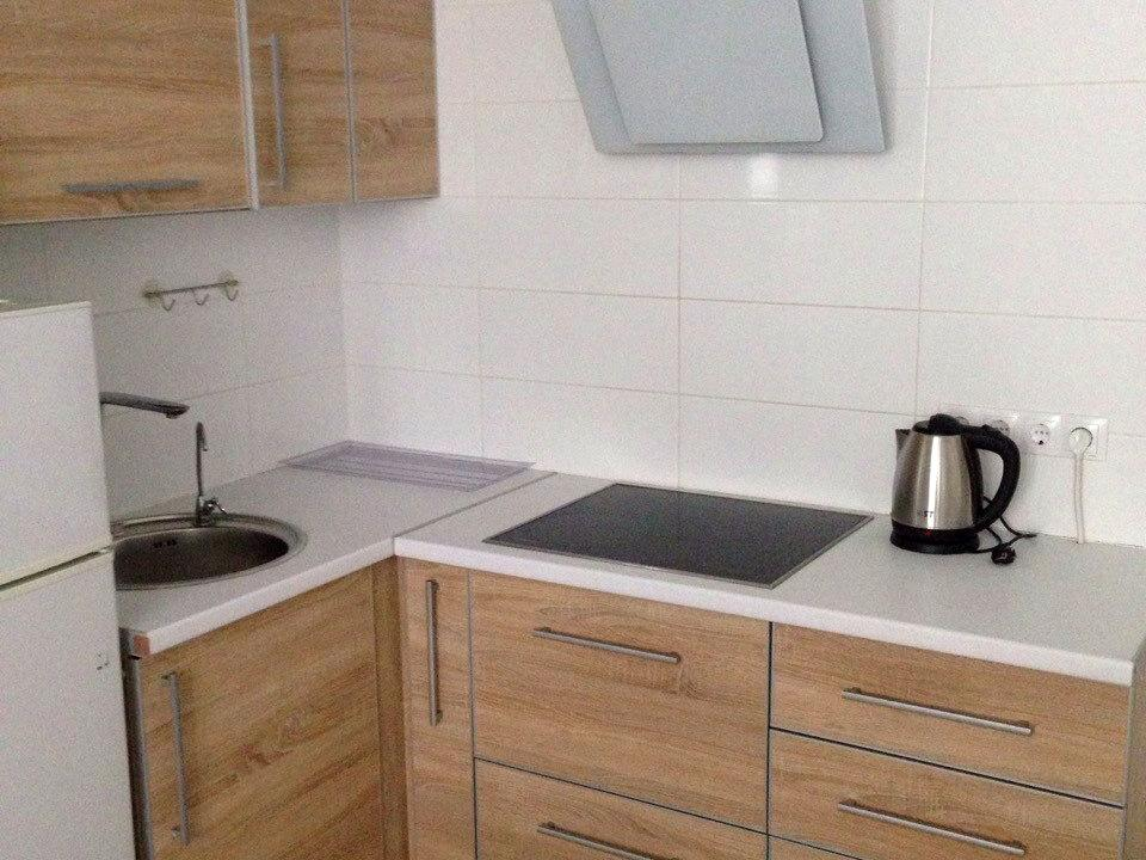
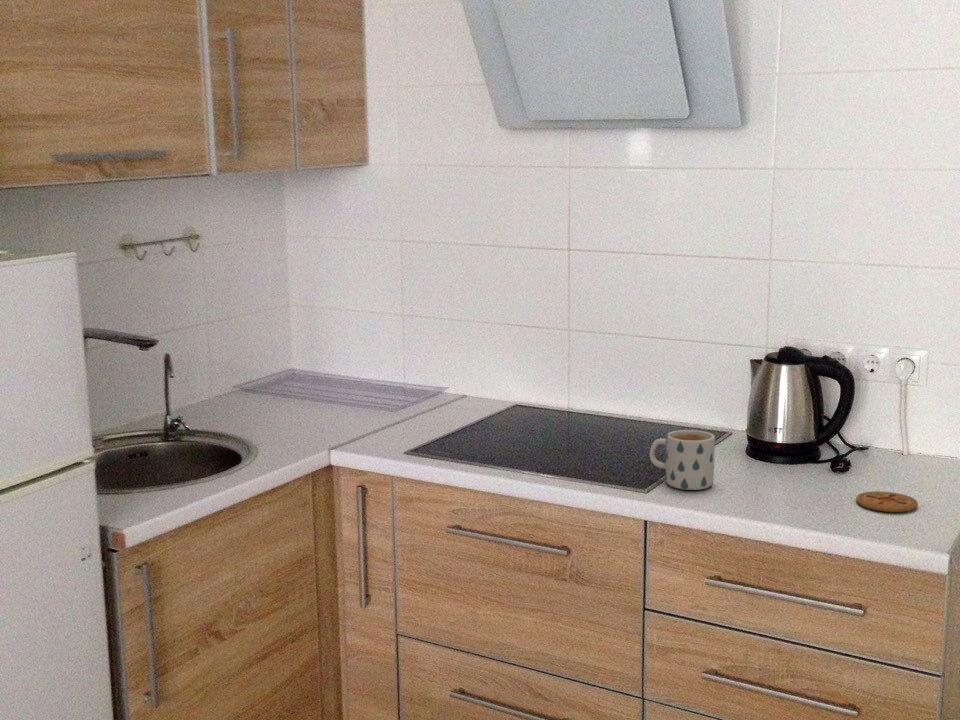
+ mug [649,429,716,491]
+ coaster [855,490,919,513]
